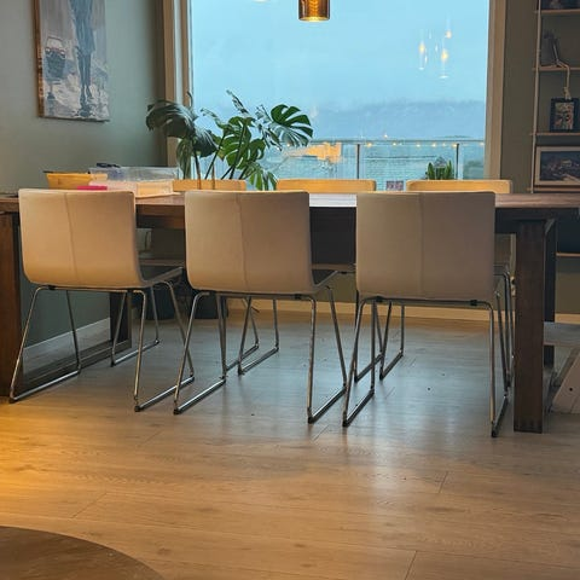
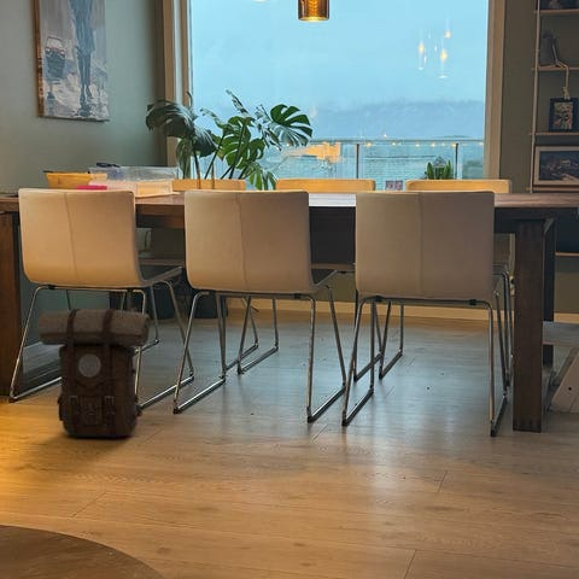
+ backpack [36,308,151,439]
